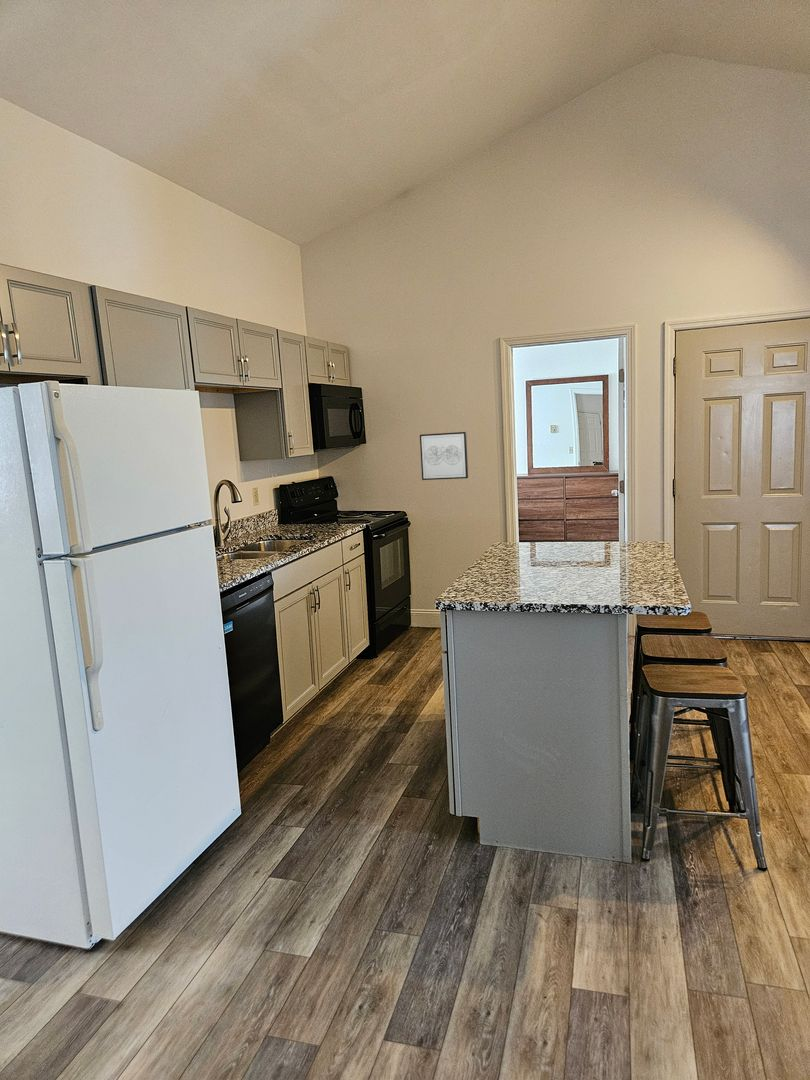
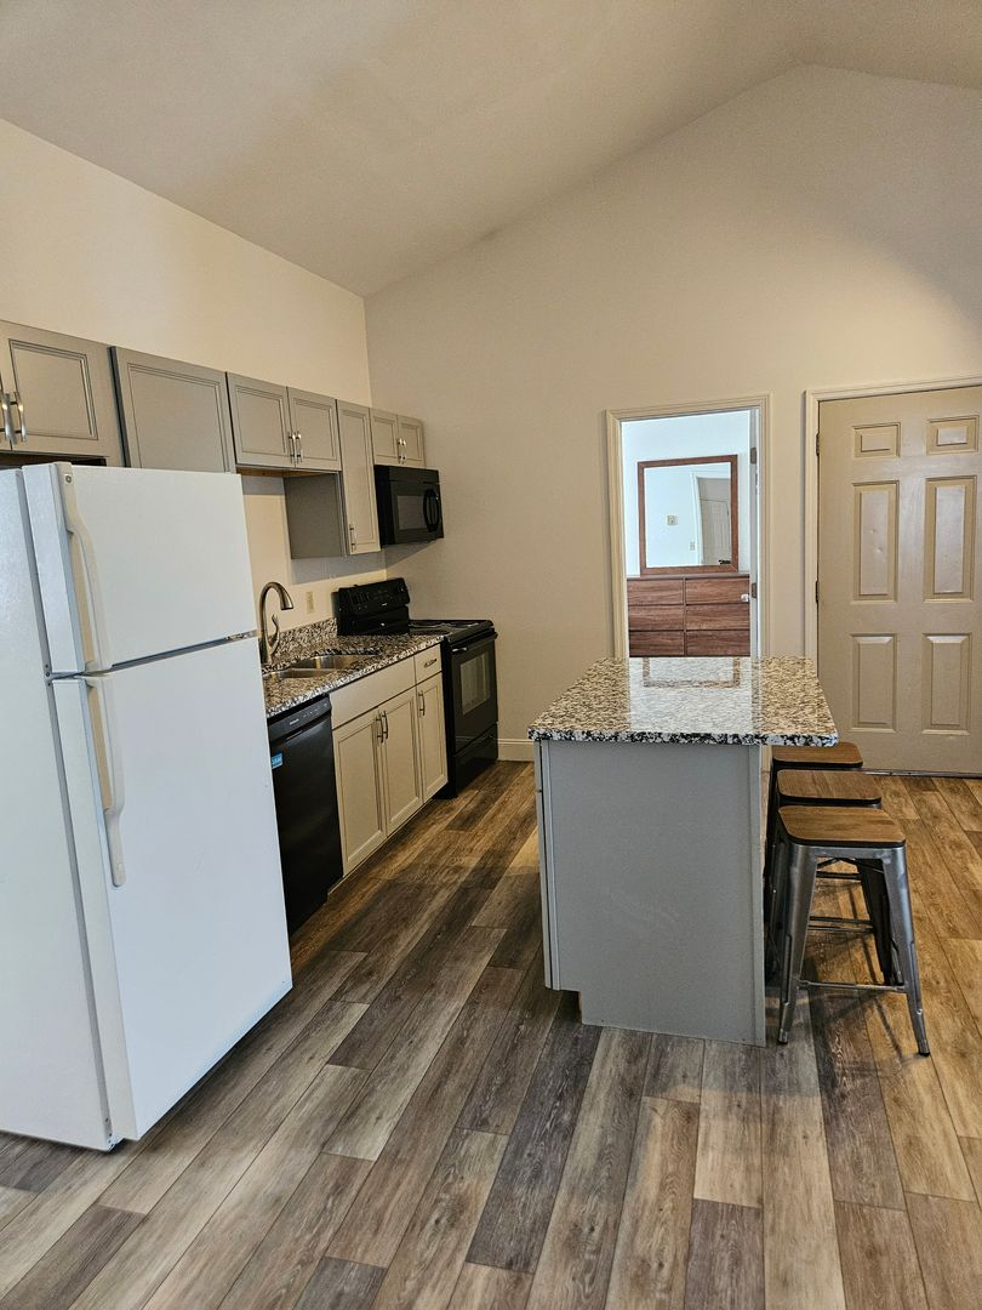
- wall art [419,431,469,481]
